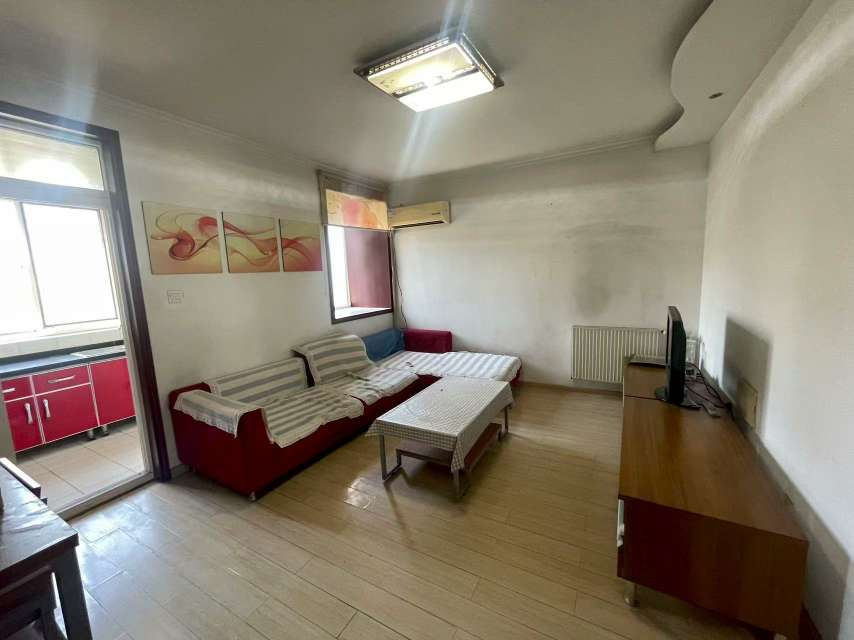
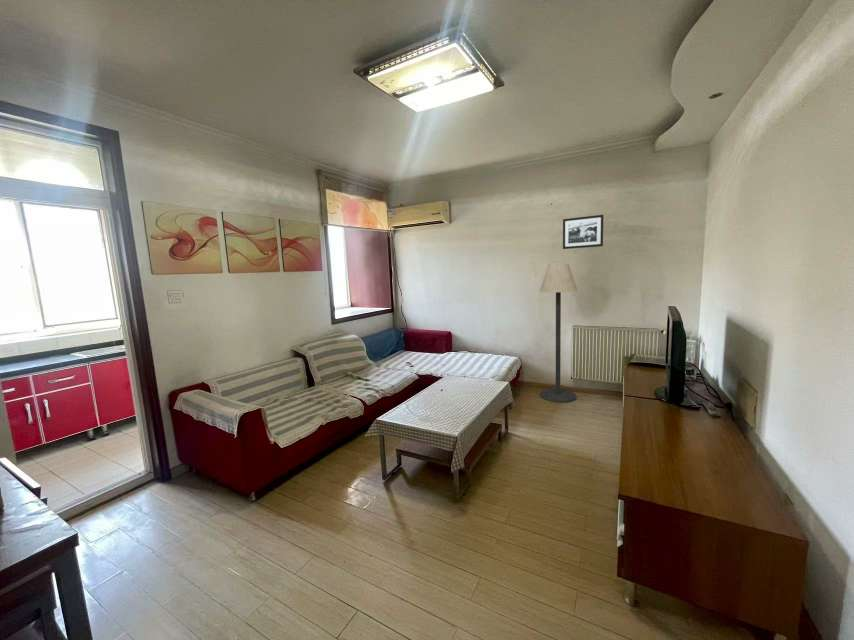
+ picture frame [562,214,604,250]
+ floor lamp [539,263,579,403]
